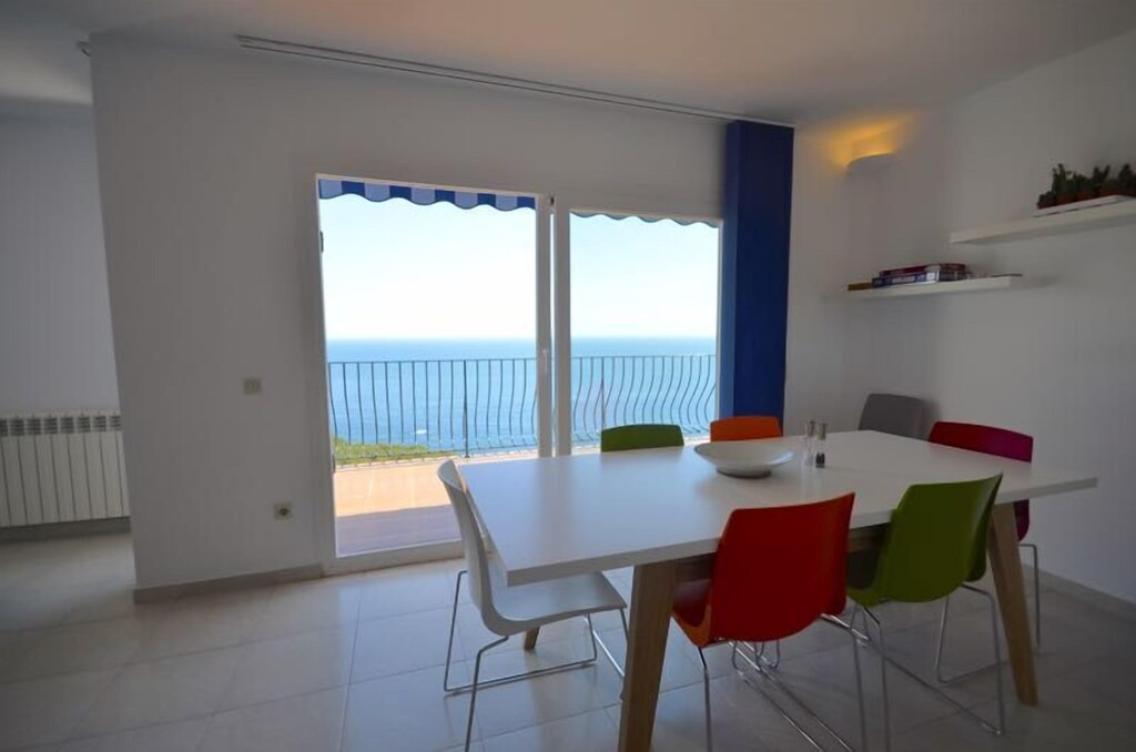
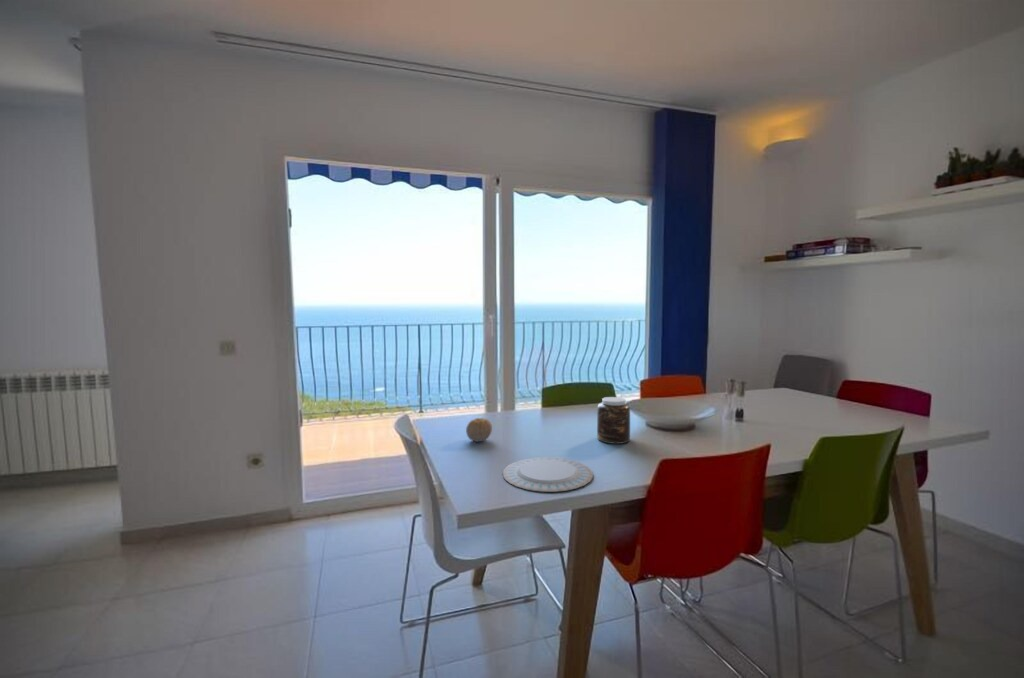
+ jar [596,396,631,445]
+ chinaware [502,456,594,493]
+ fruit [465,417,493,443]
